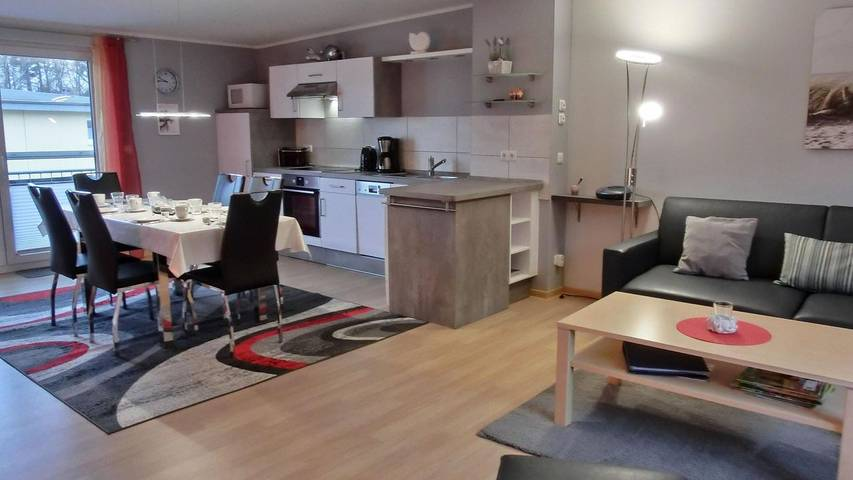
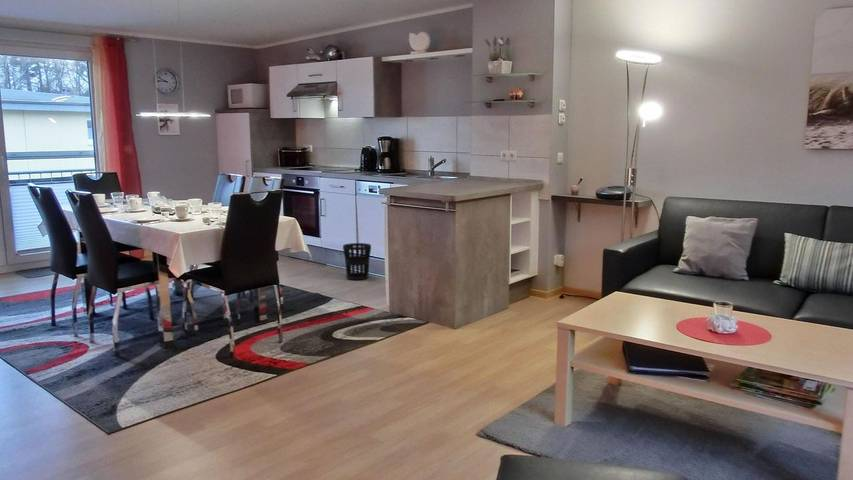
+ wastebasket [342,242,372,281]
